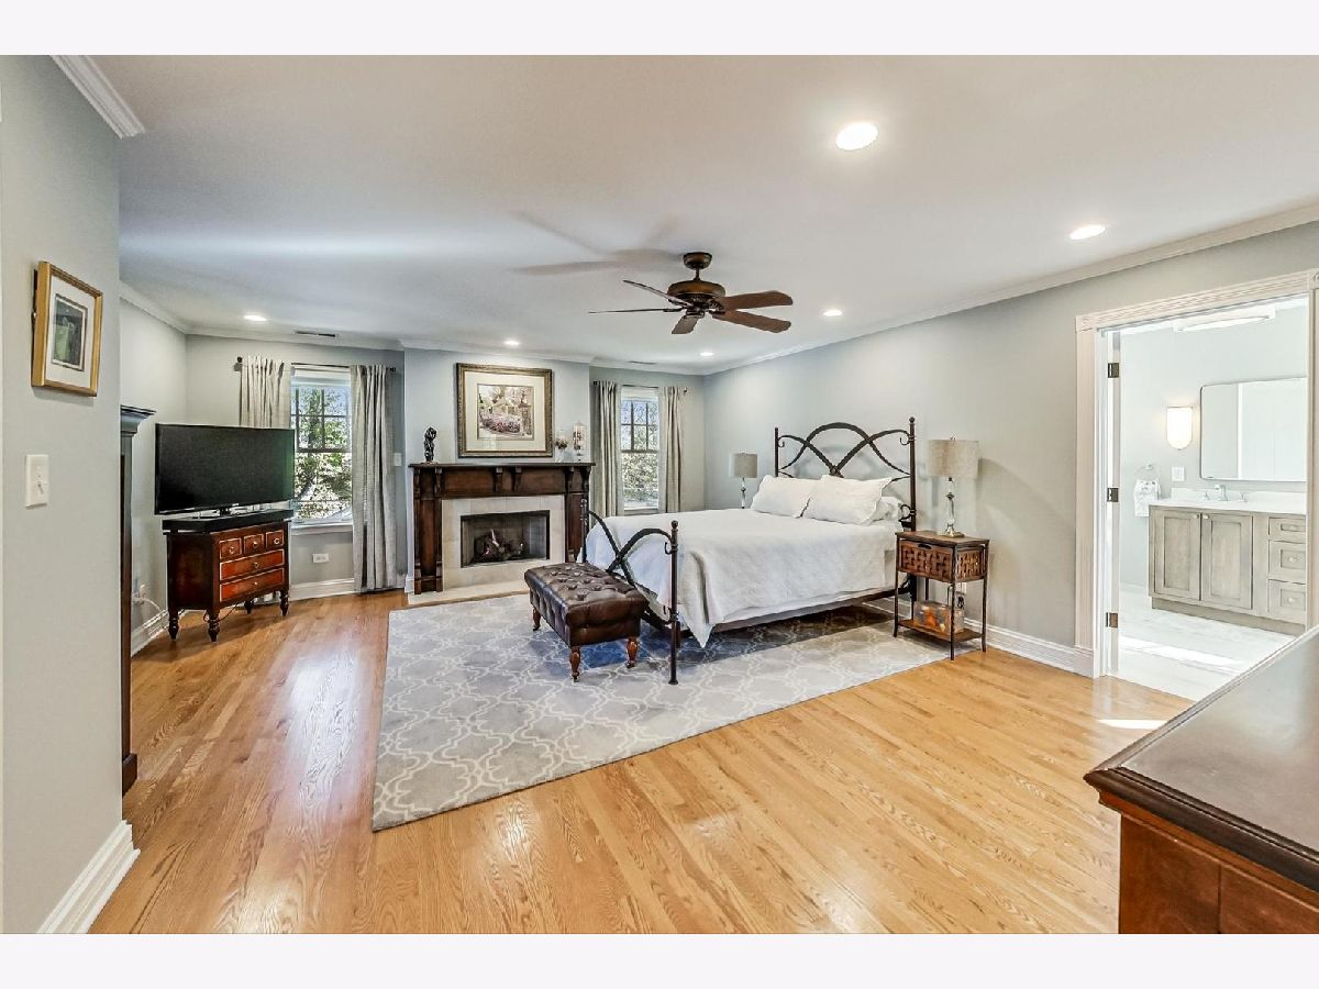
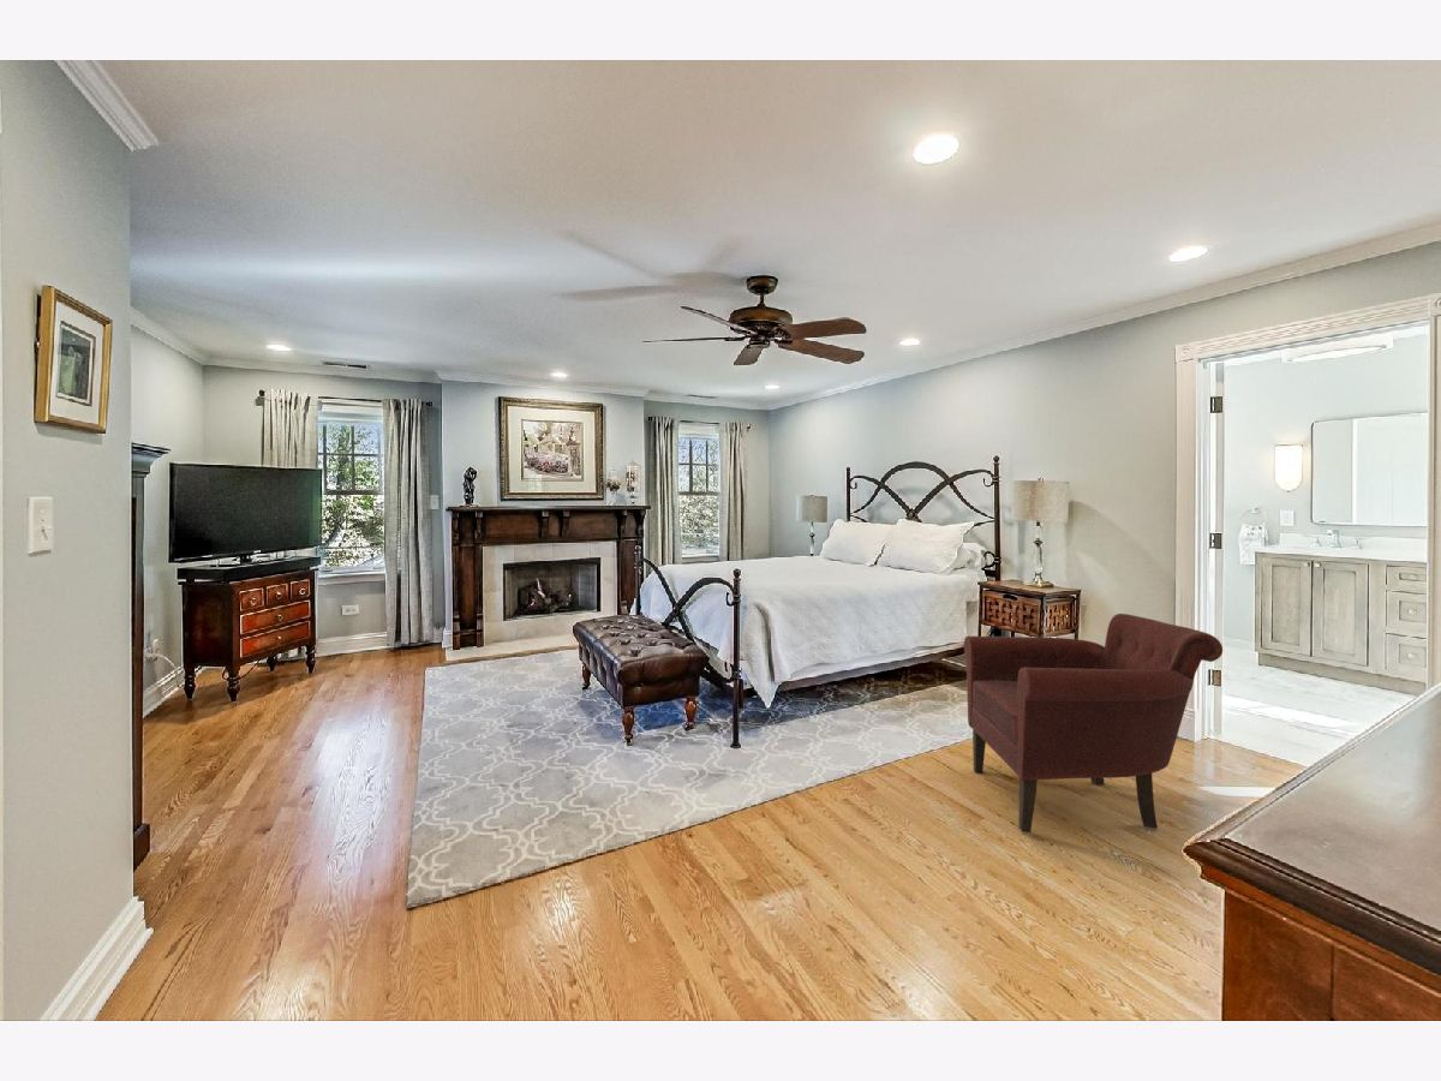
+ leather [963,613,1224,834]
